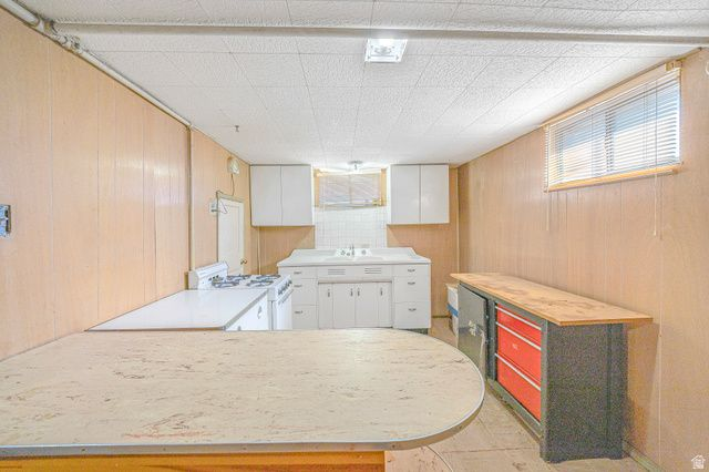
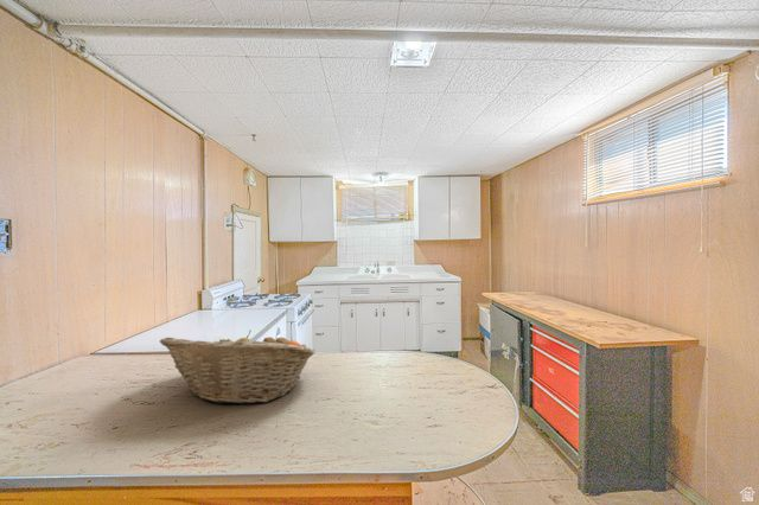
+ fruit basket [159,330,317,405]
